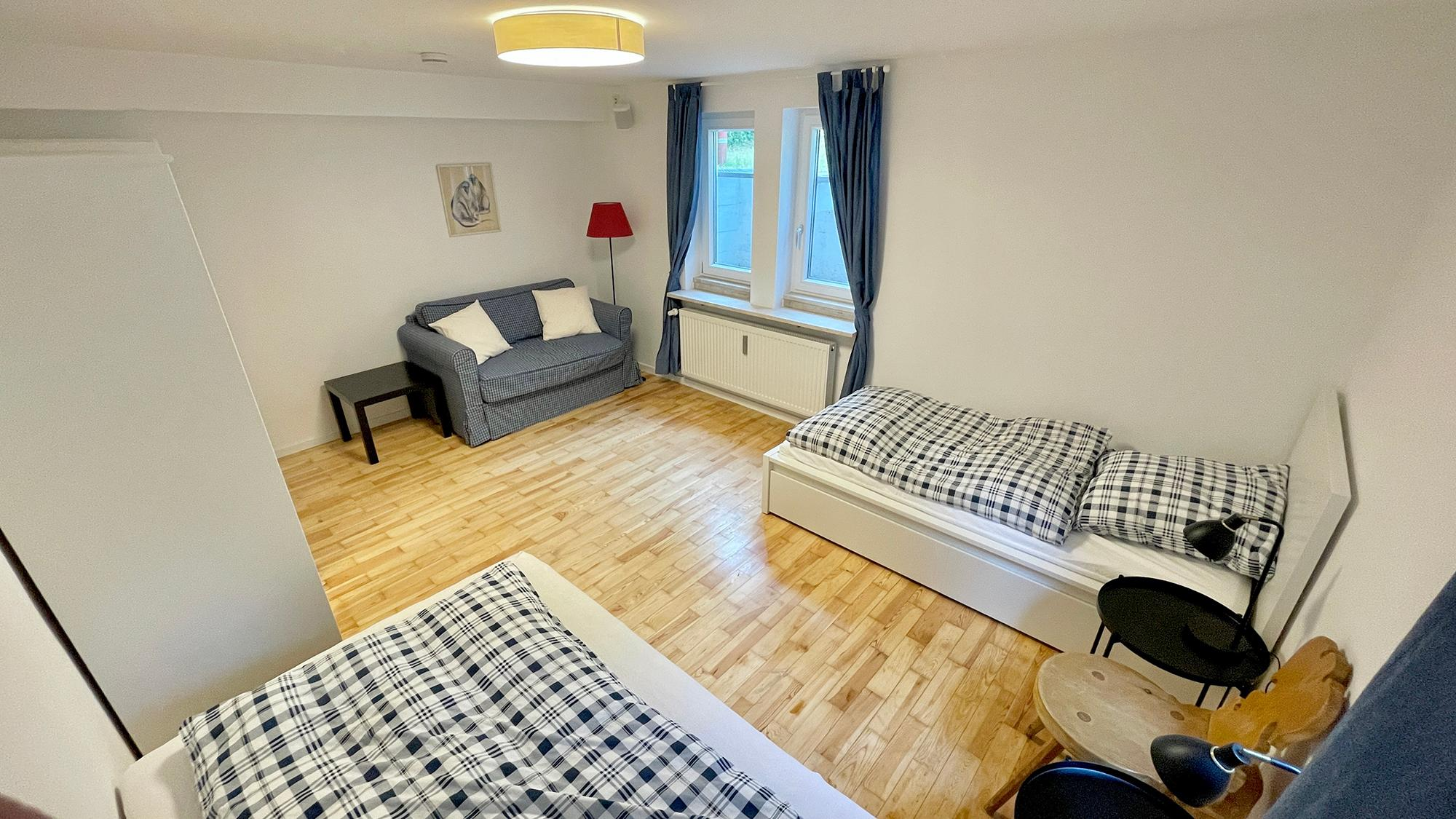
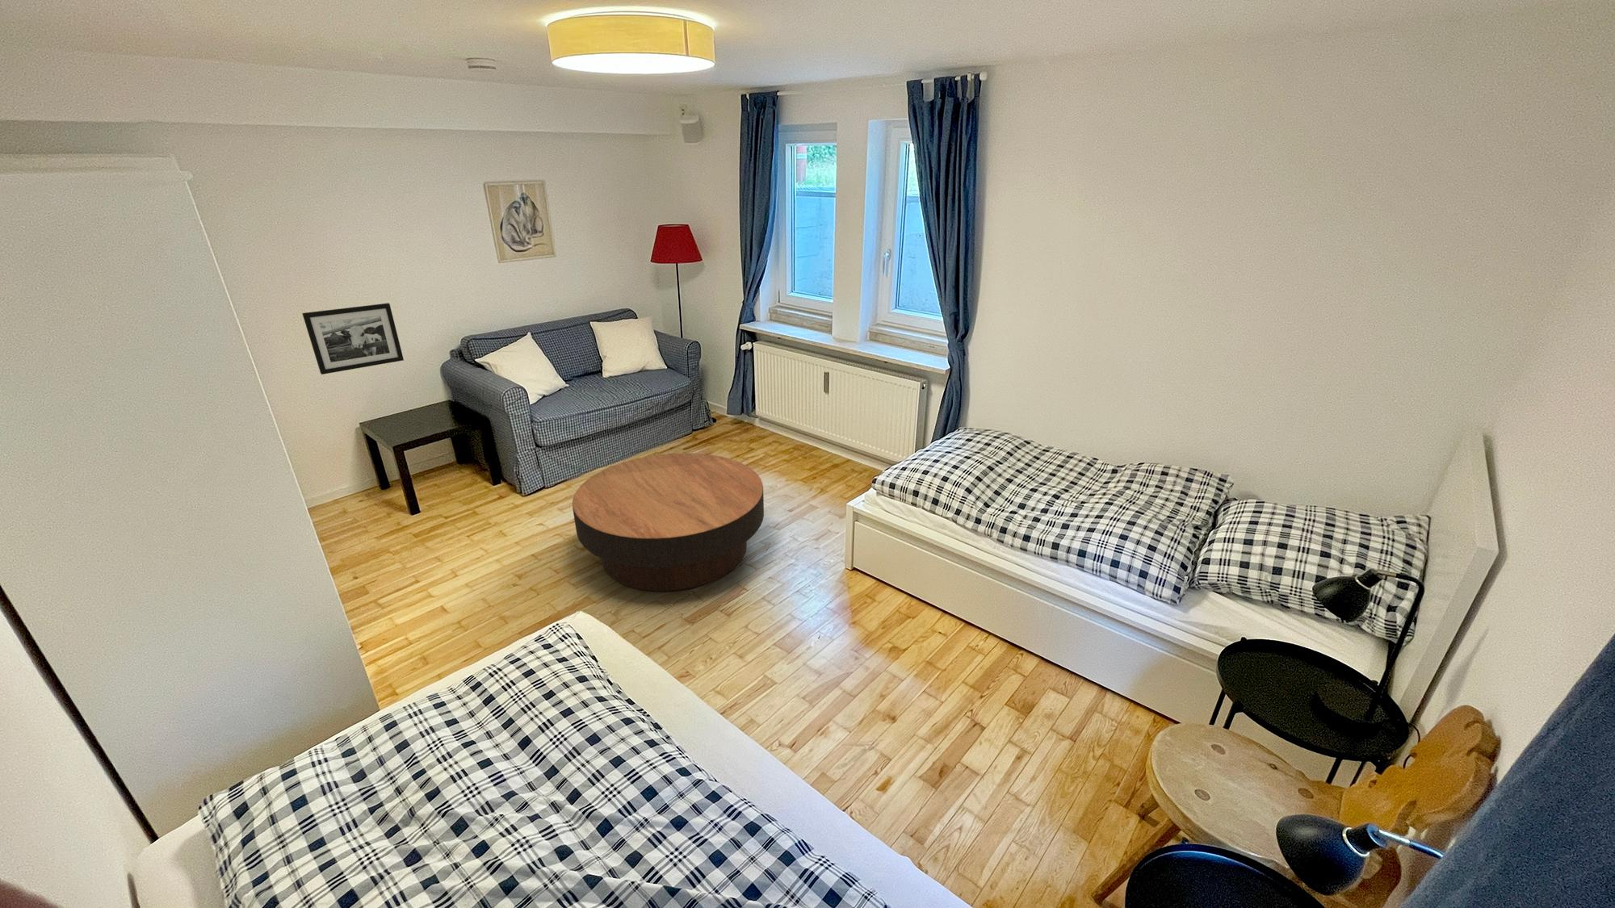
+ picture frame [302,303,405,376]
+ coffee table [571,452,764,592]
